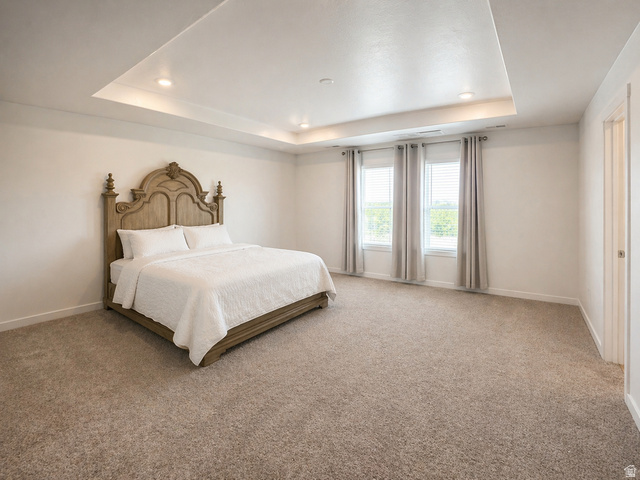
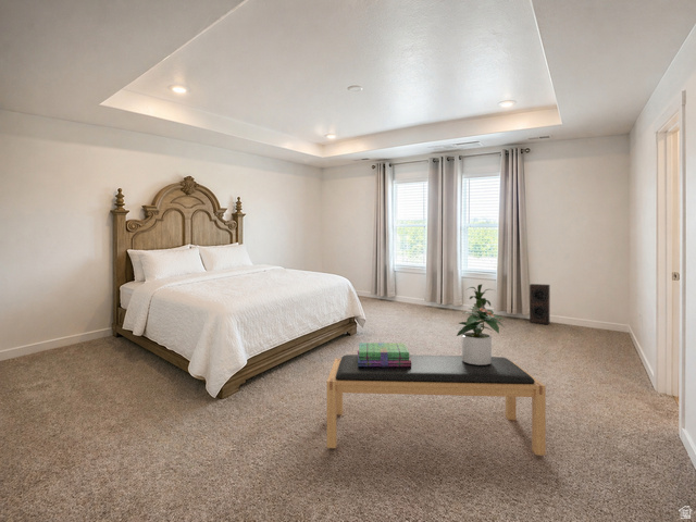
+ potted plant [456,304,506,365]
+ house plant [464,283,495,318]
+ stack of books [357,341,411,366]
+ speaker [529,283,551,325]
+ bench [326,353,547,457]
